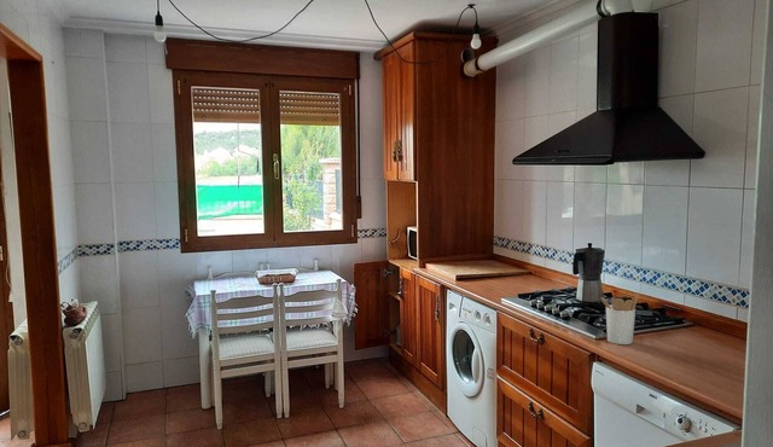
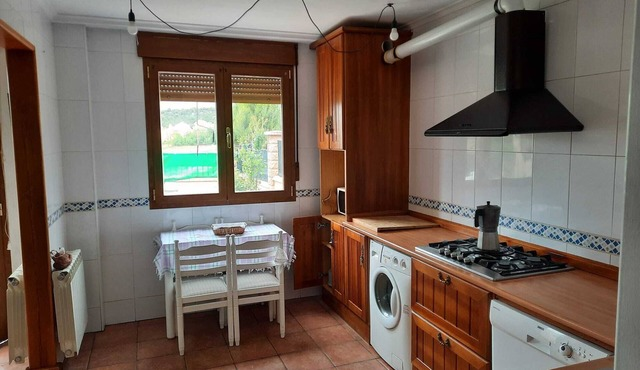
- utensil holder [599,291,640,346]
